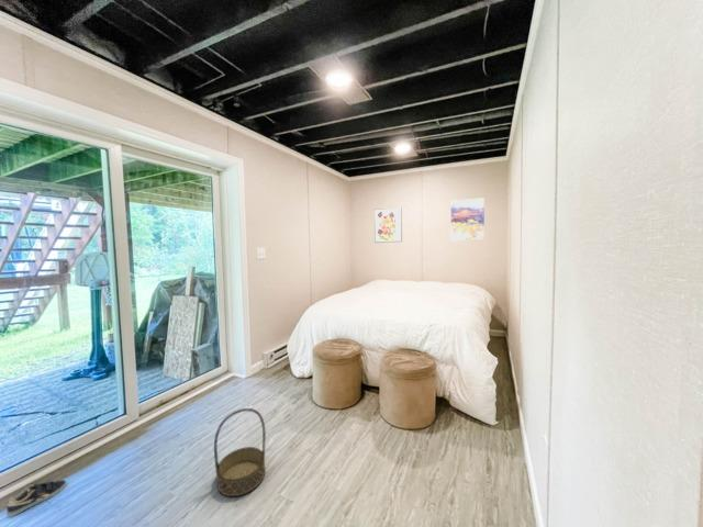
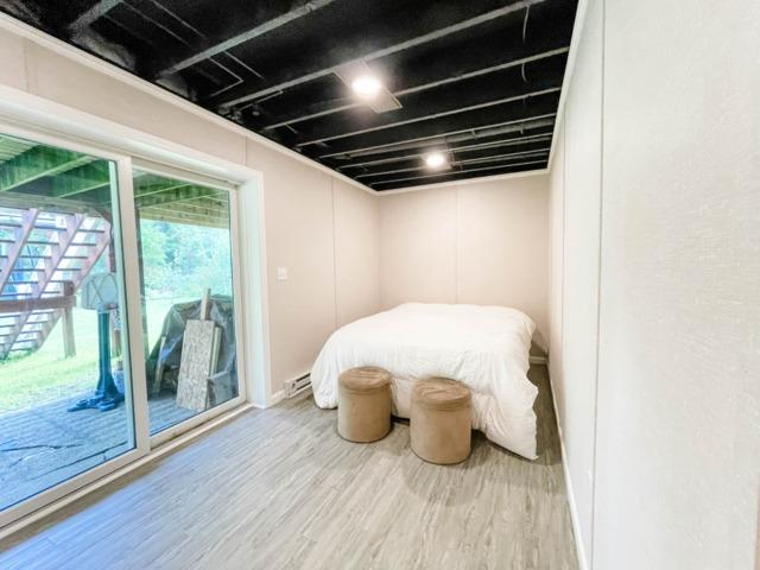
- wall art [450,197,486,242]
- wall art [373,206,403,244]
- sneaker [5,479,68,517]
- basket [213,407,267,497]
